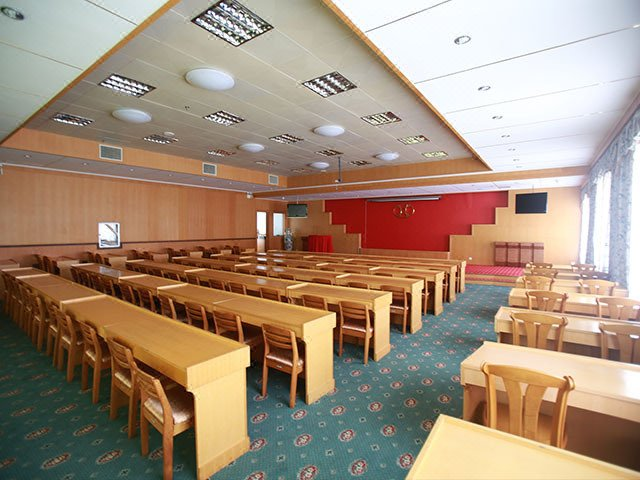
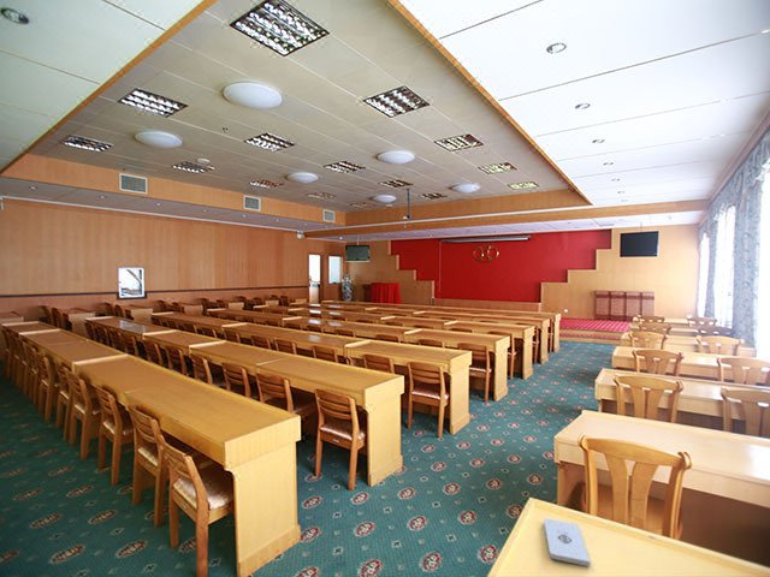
+ notepad [543,517,592,567]
